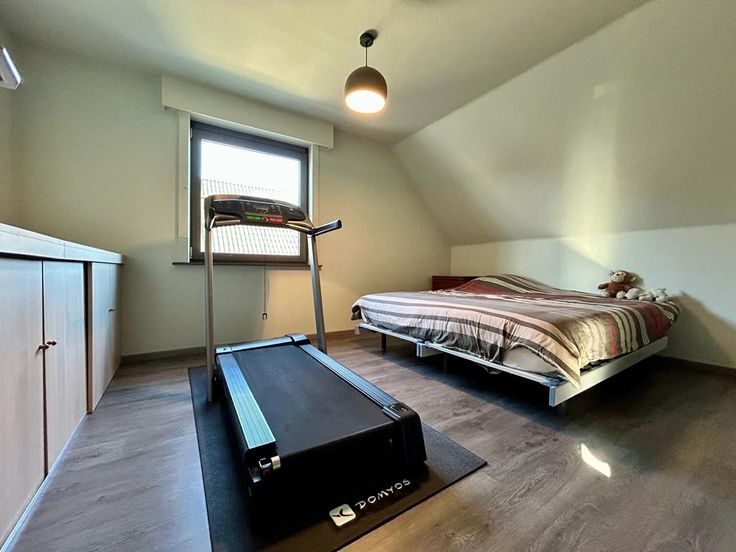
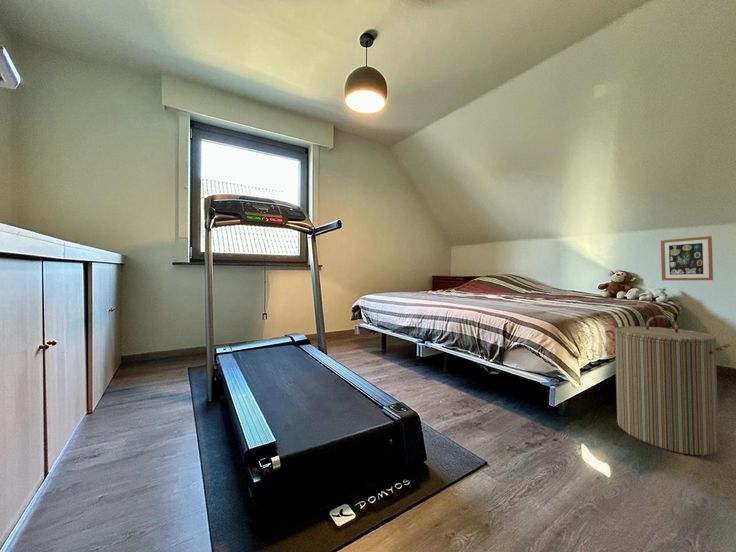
+ laundry hamper [604,314,732,456]
+ wall art [660,235,714,281]
